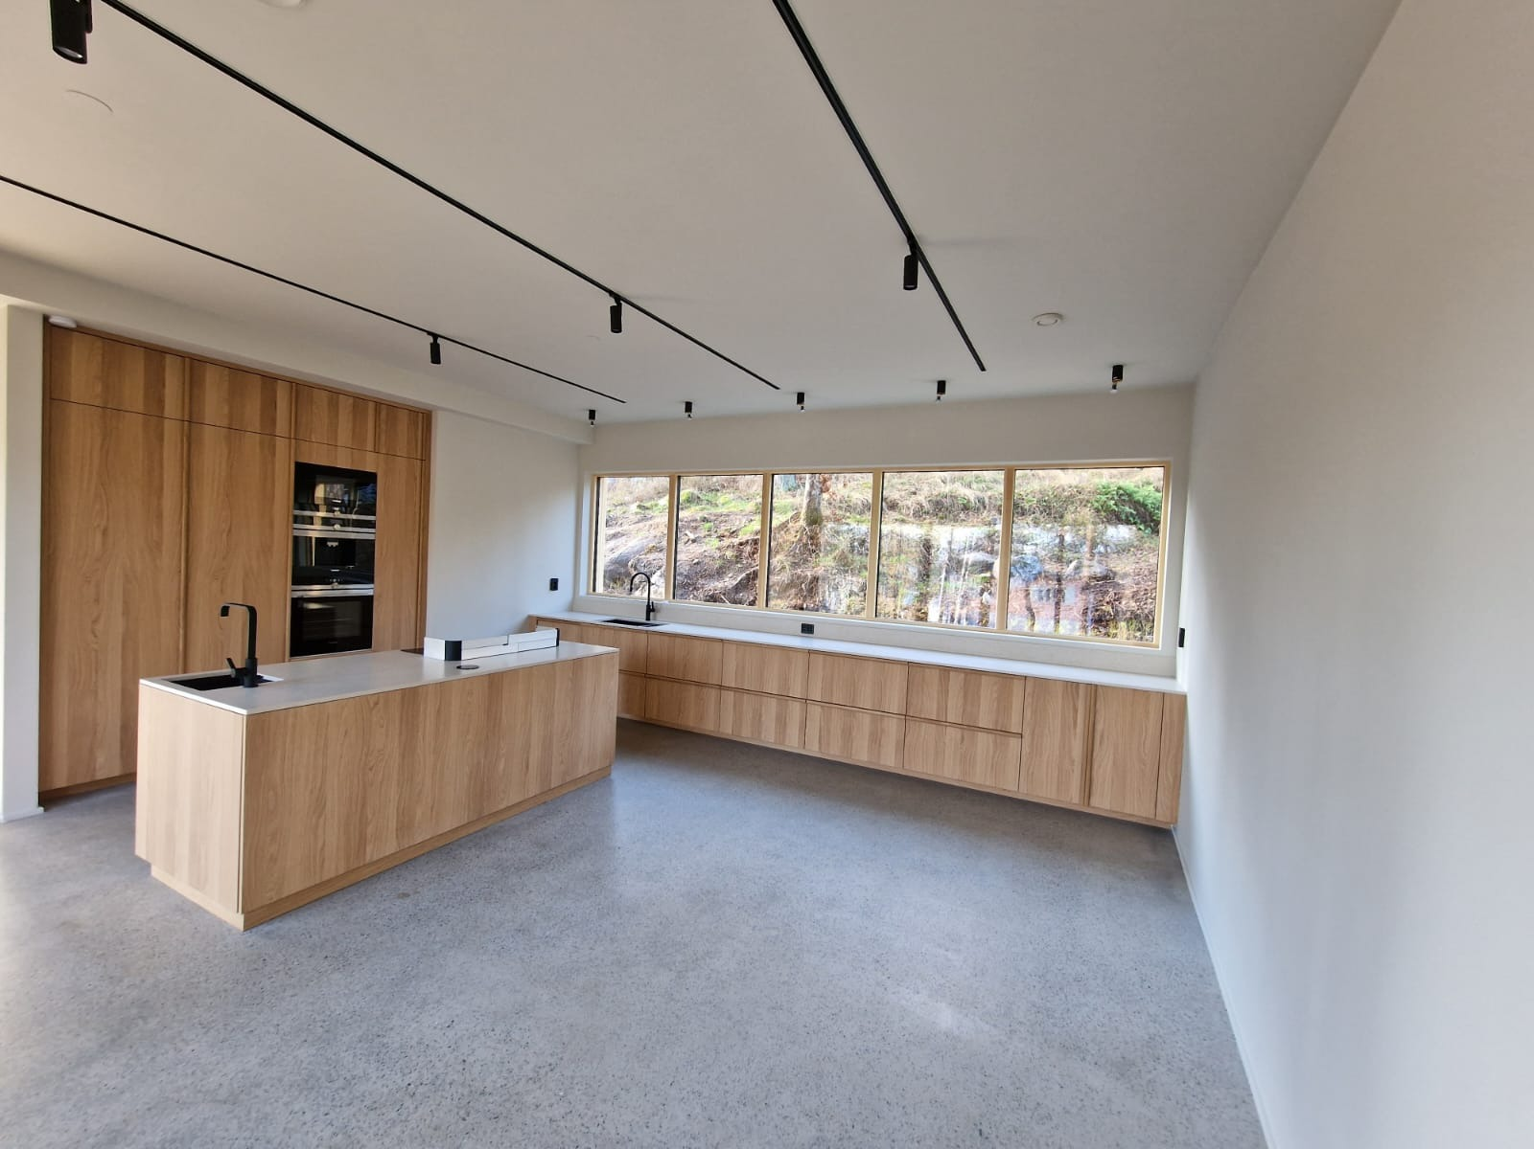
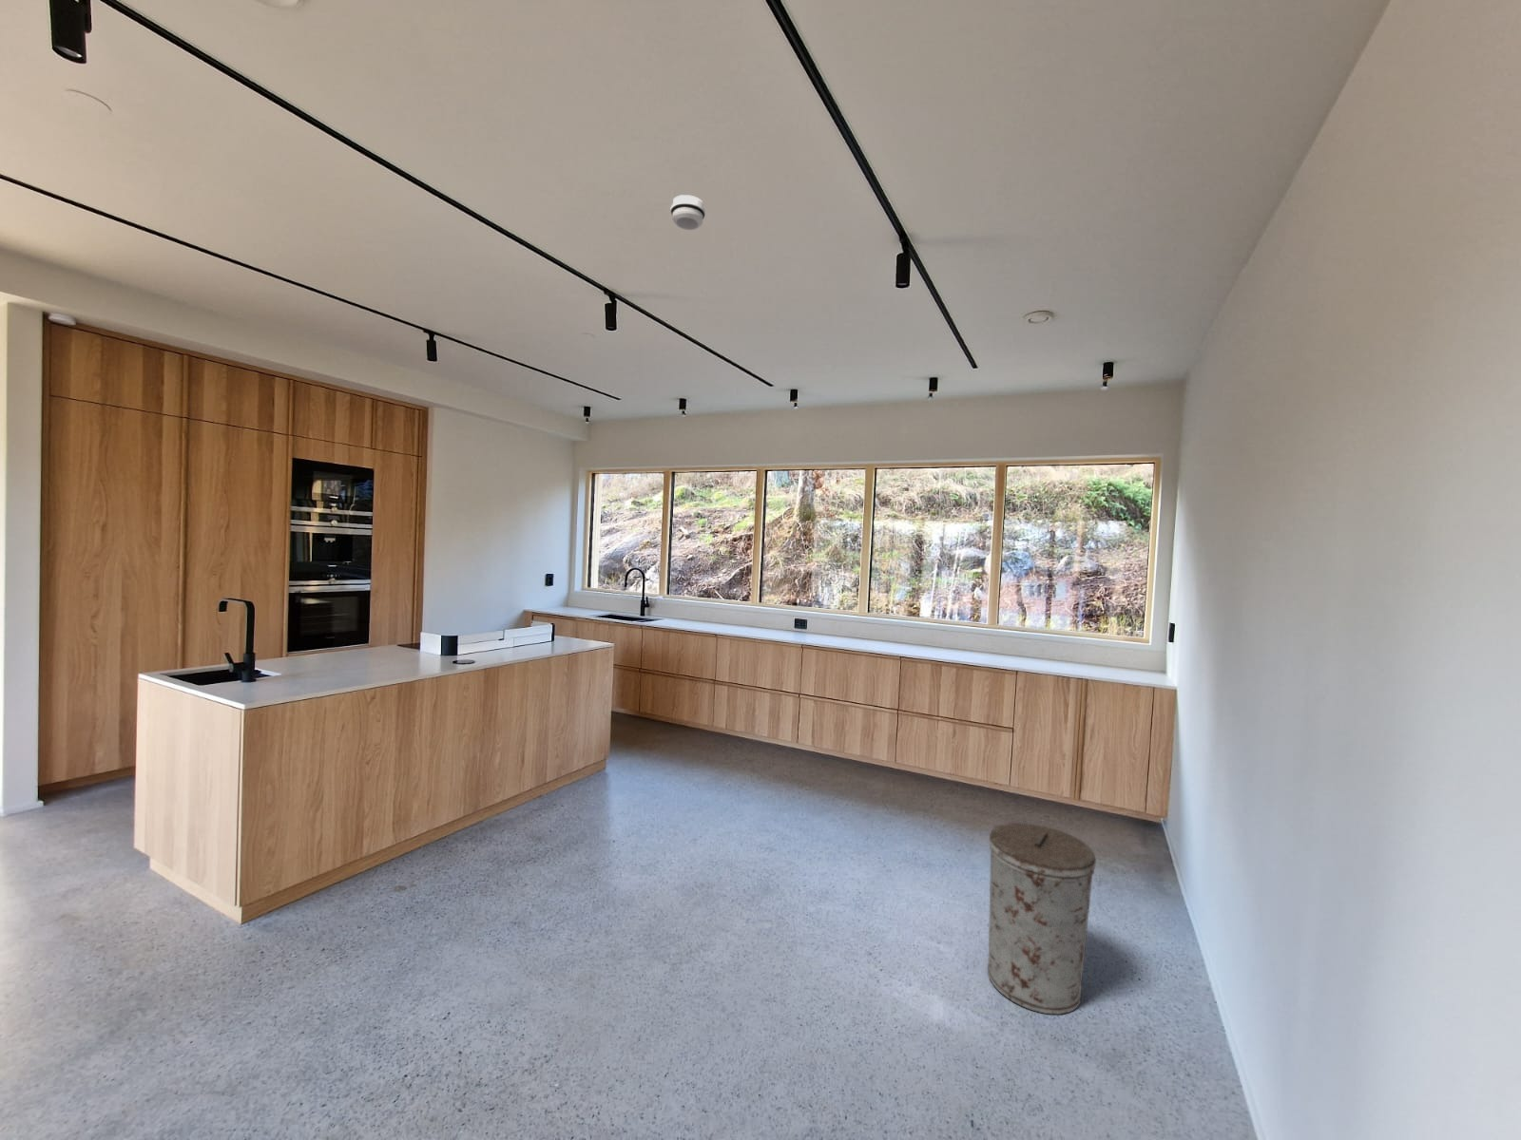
+ smoke detector [669,194,707,231]
+ trash can [987,821,1097,1015]
